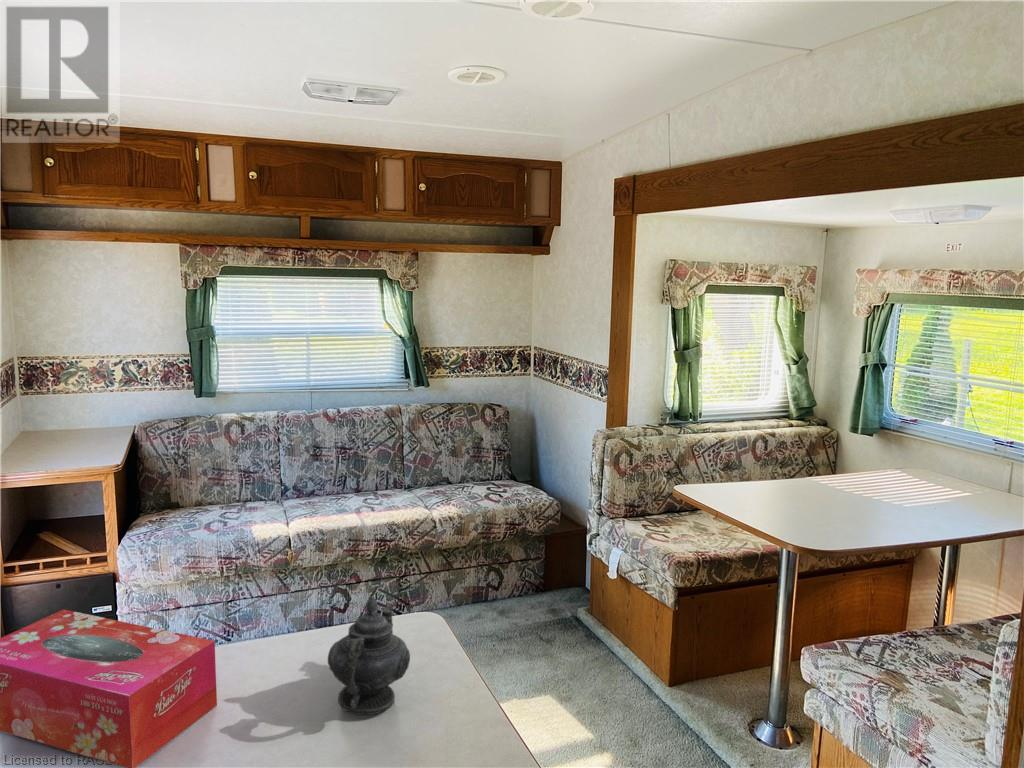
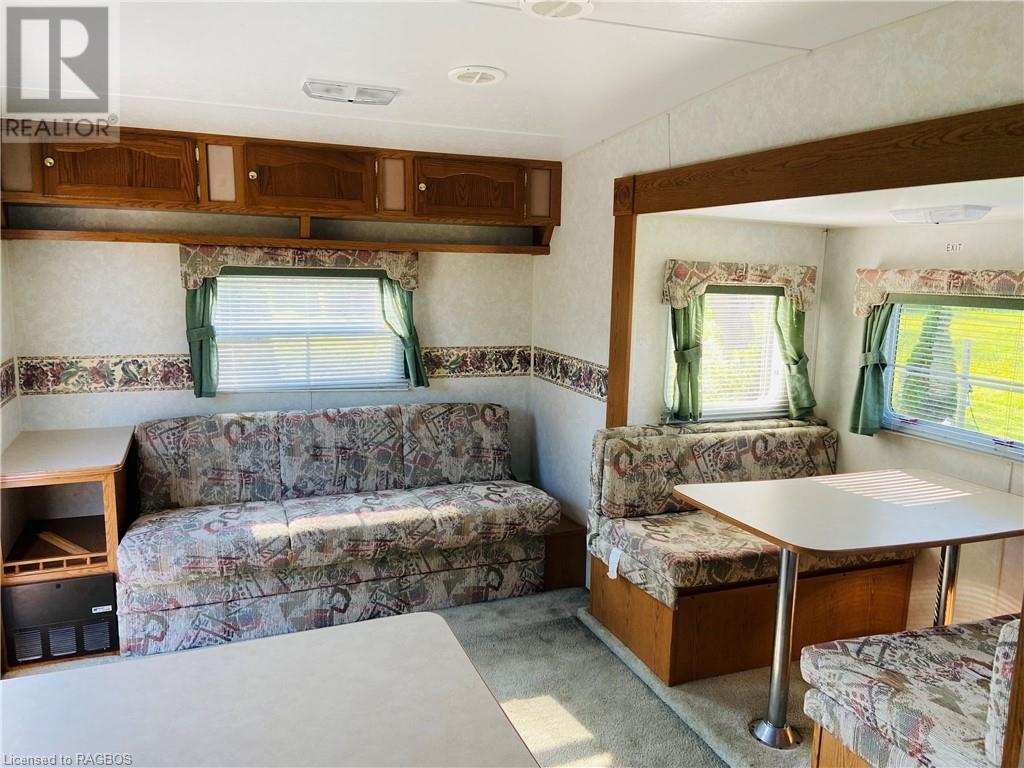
- tissue box [0,608,218,768]
- teapot [327,595,411,716]
